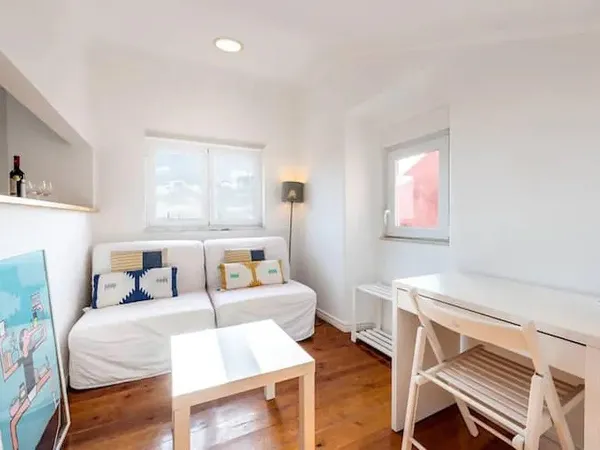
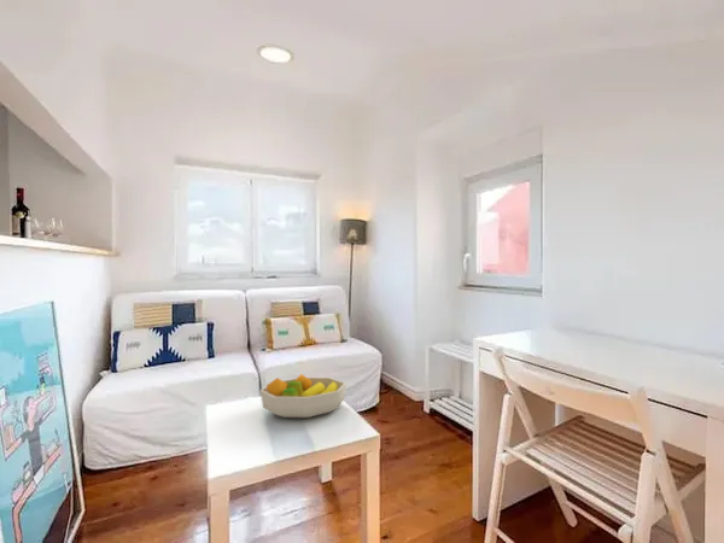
+ fruit bowl [259,373,348,419]
